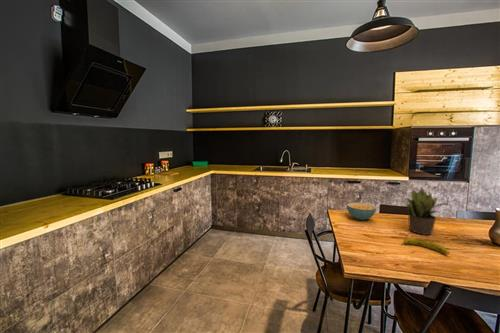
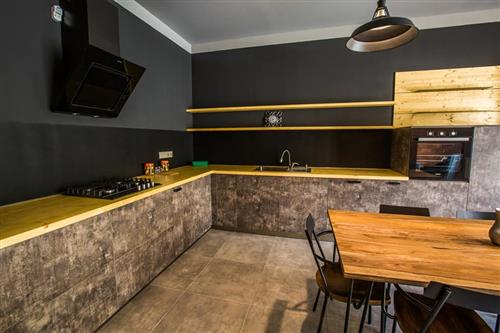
- potted plant [405,186,452,236]
- fruit [401,237,451,255]
- cereal bowl [346,202,377,221]
